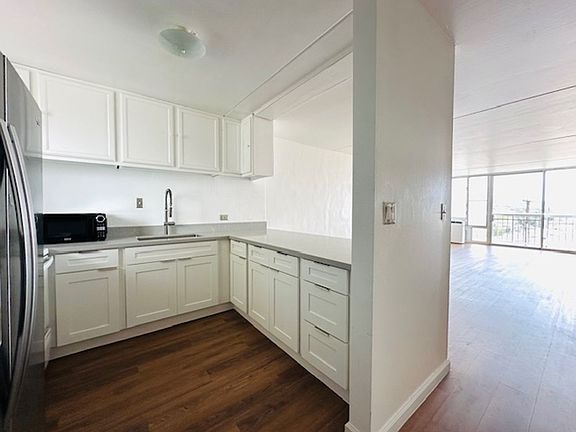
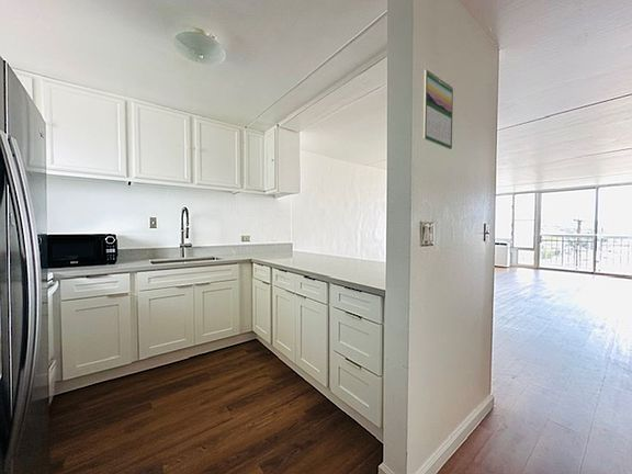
+ calendar [422,67,454,150]
